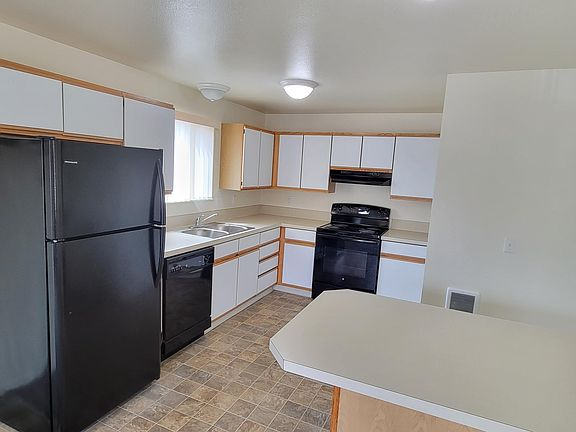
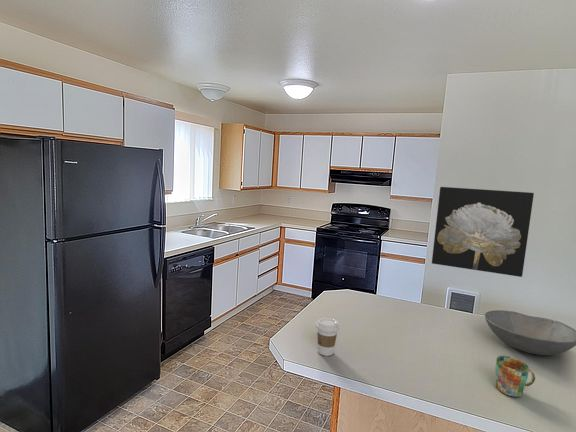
+ coffee cup [315,317,341,357]
+ mug [495,355,536,398]
+ wall art [431,186,535,278]
+ bowl [484,309,576,356]
